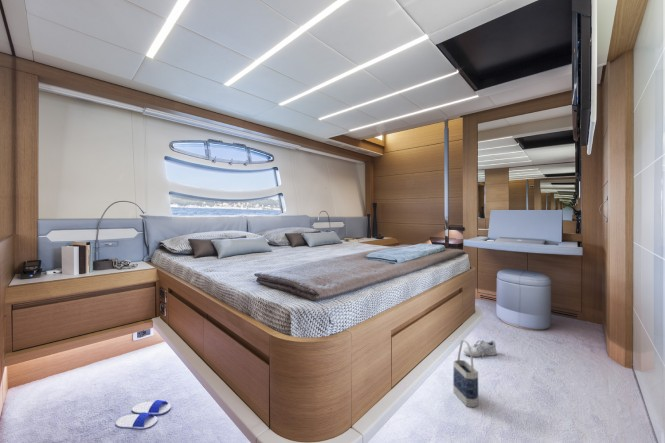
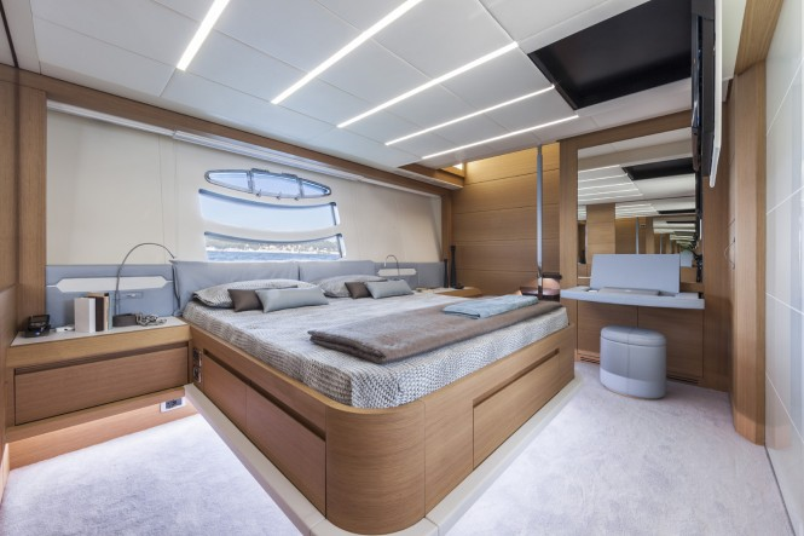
- bag [452,339,479,408]
- shoe [463,339,498,359]
- flip-flop [115,399,172,430]
